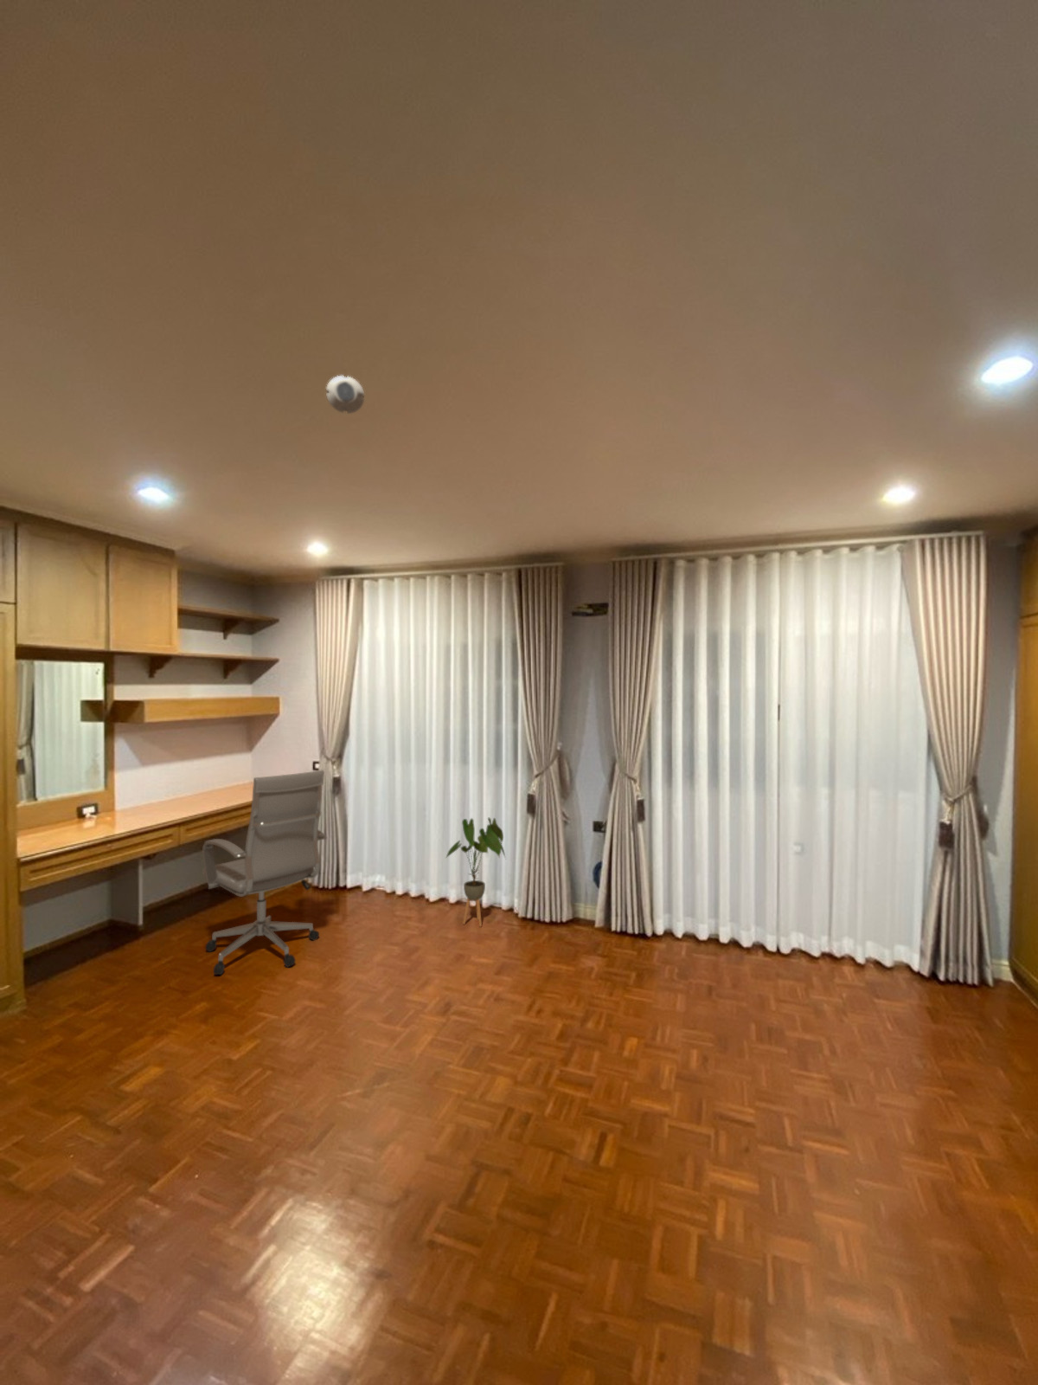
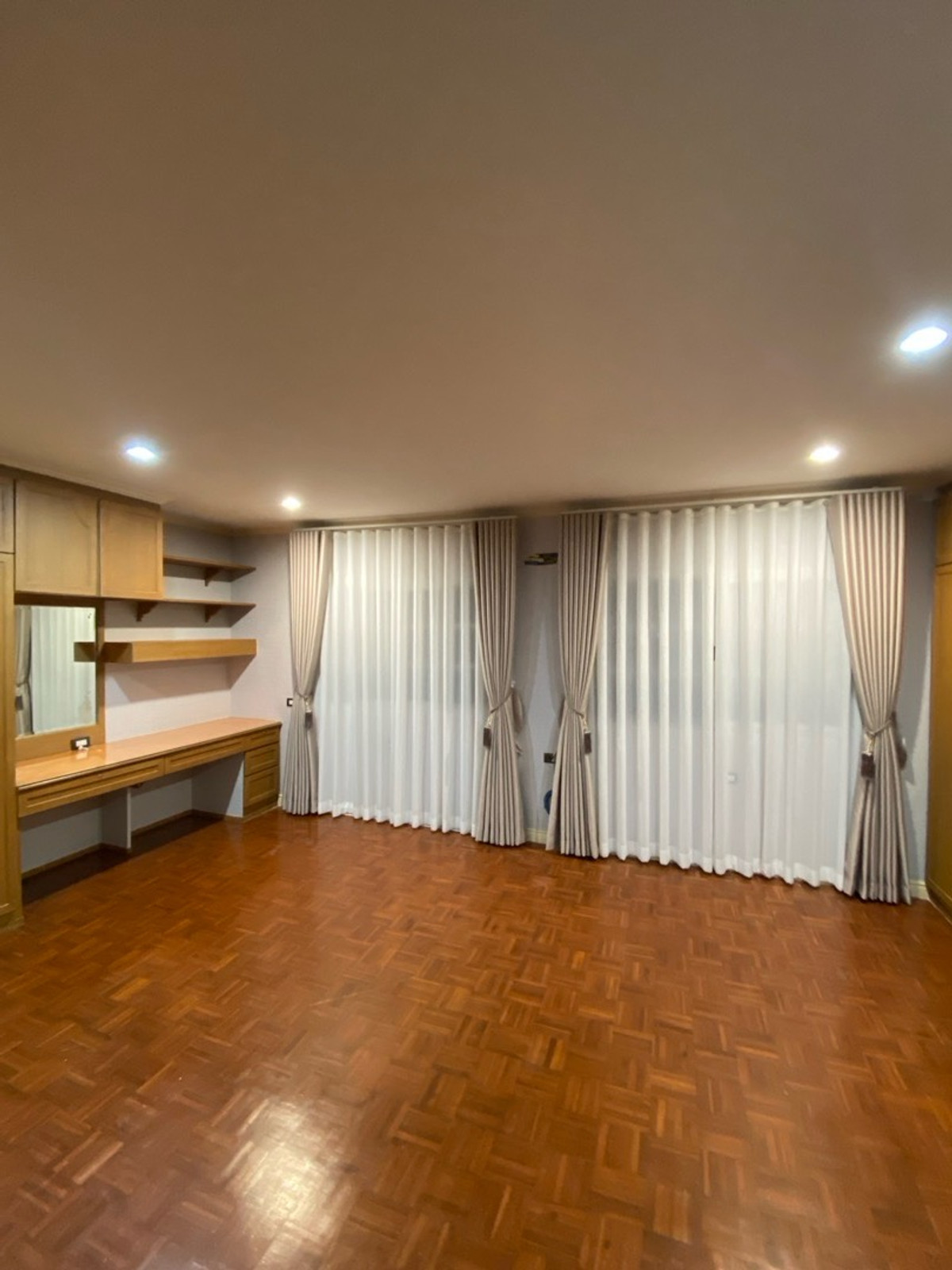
- chair [202,770,328,976]
- house plant [444,817,507,927]
- smoke detector [325,375,365,414]
